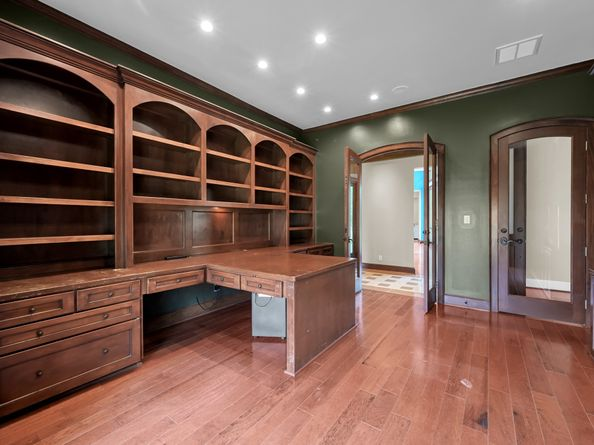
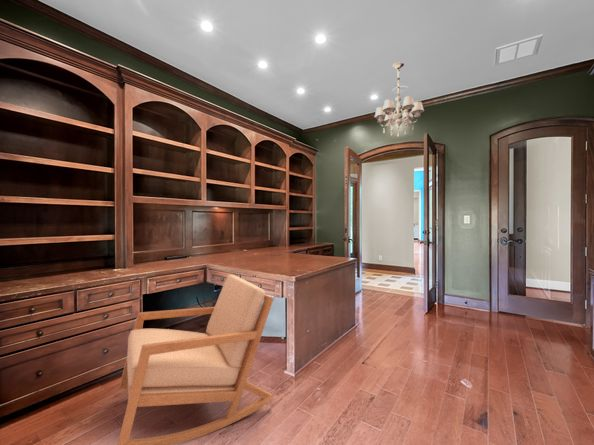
+ chandelier [374,61,425,138]
+ chair [116,274,275,445]
